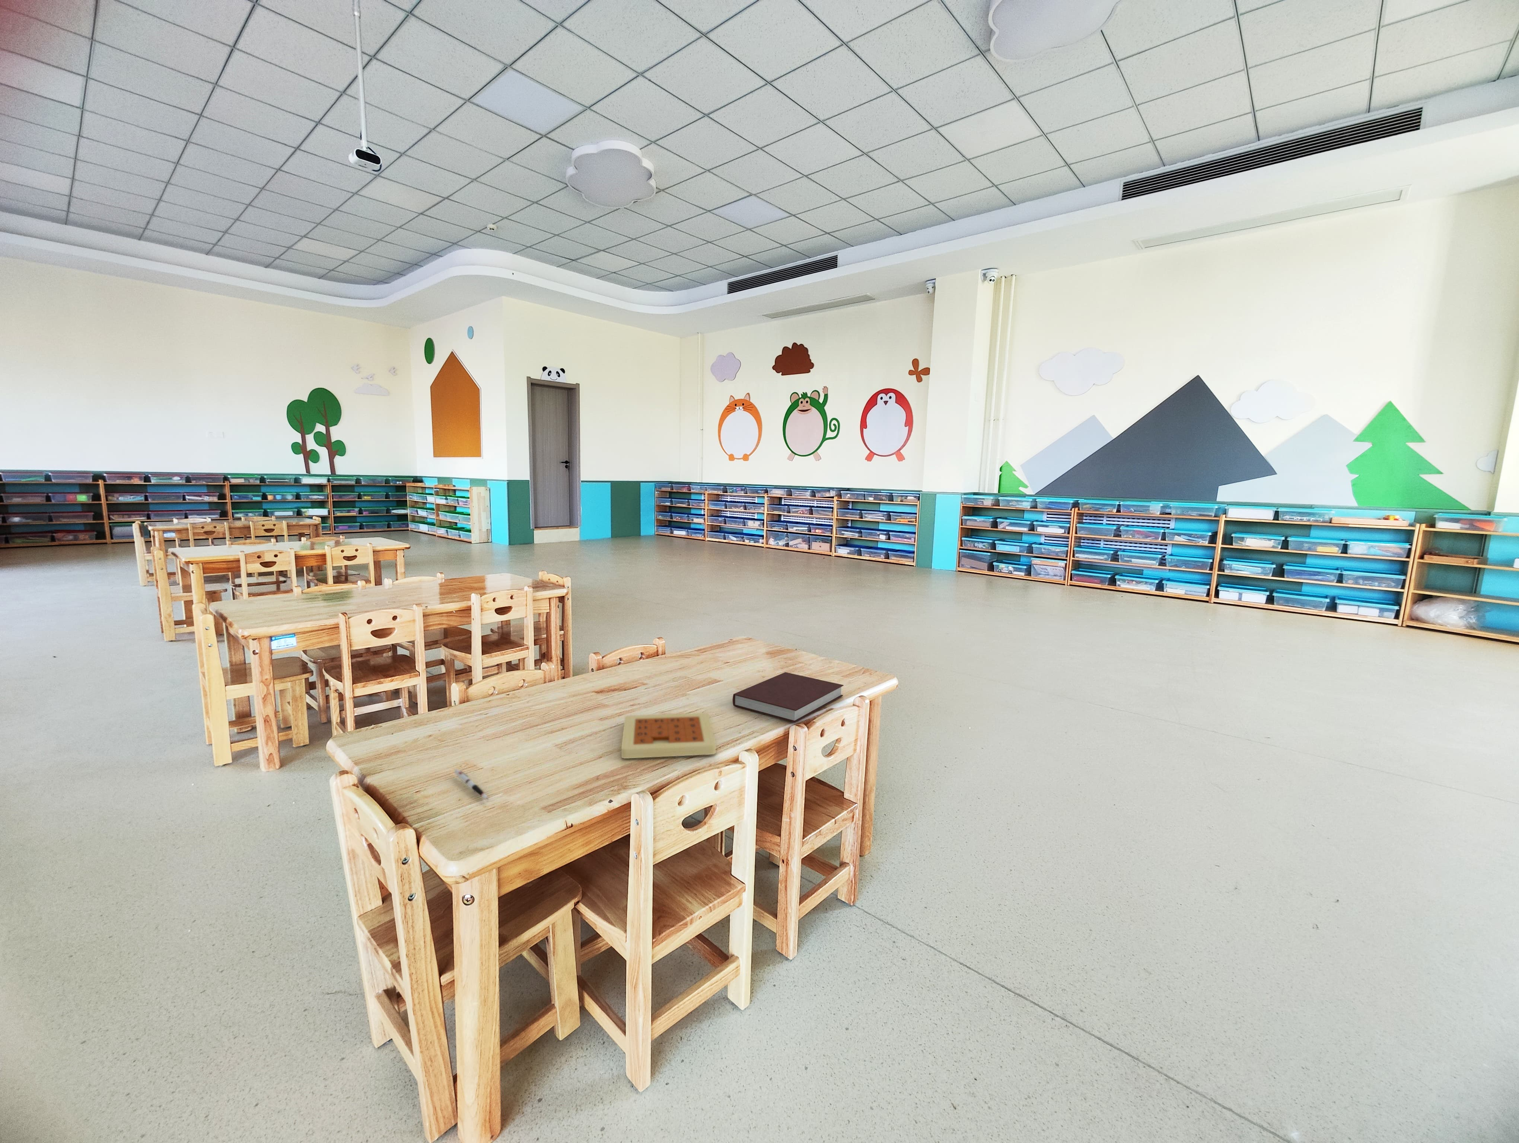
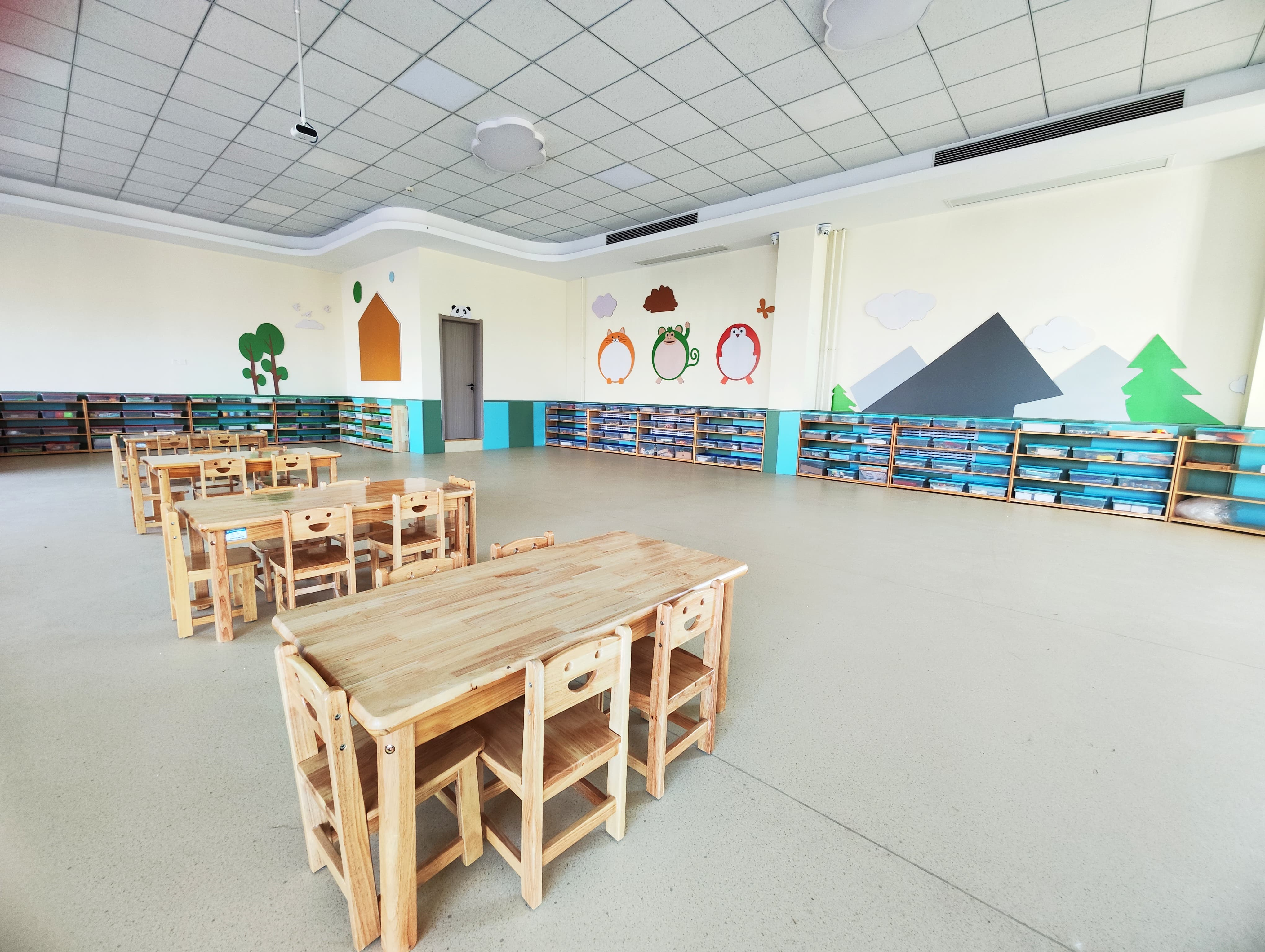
- puzzle [621,712,717,759]
- notebook [732,672,844,723]
- pen [454,768,489,800]
